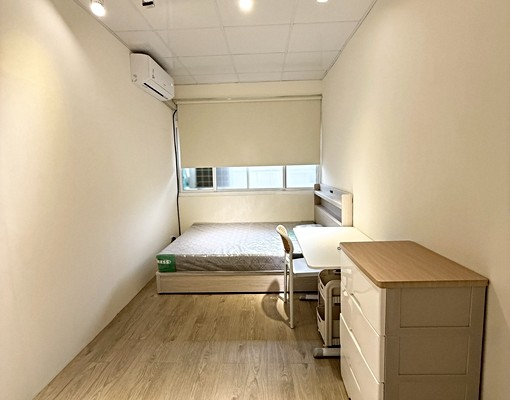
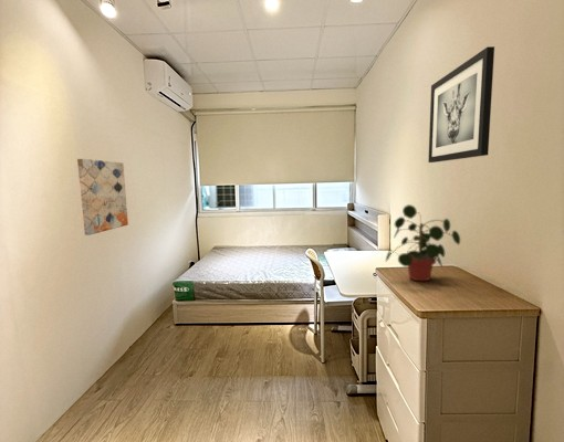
+ potted plant [385,203,461,282]
+ wall art [427,45,495,164]
+ wall art [76,158,129,236]
